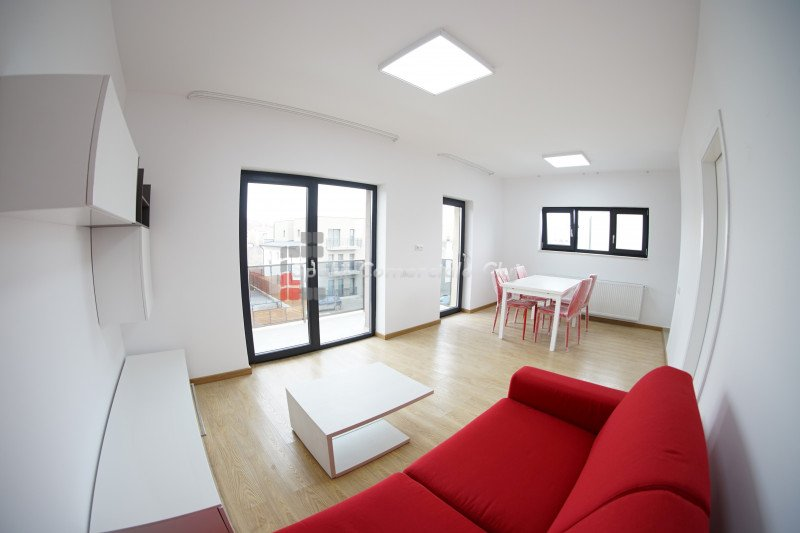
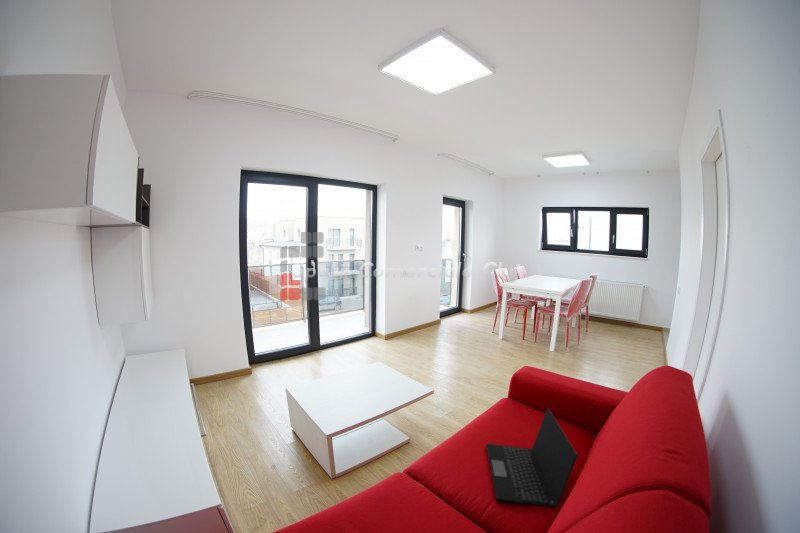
+ laptop [485,407,579,509]
